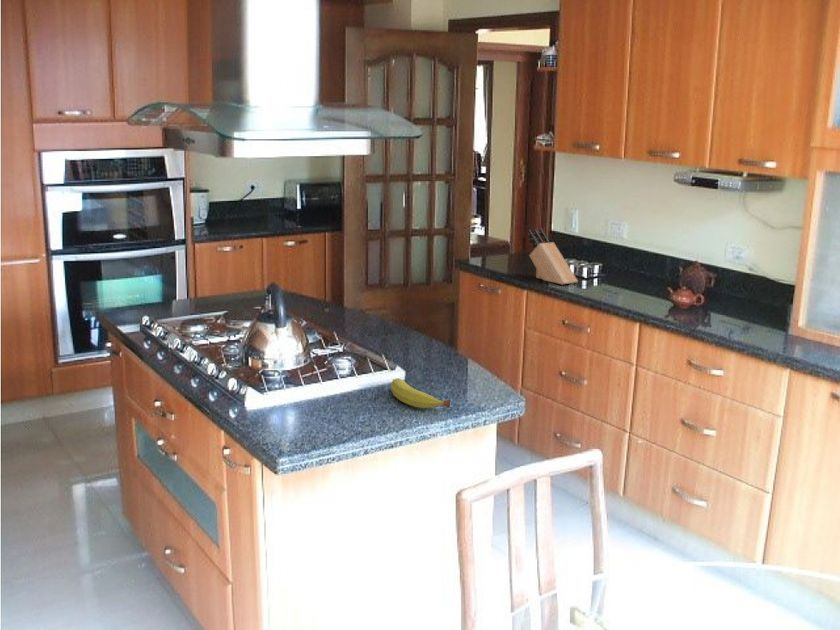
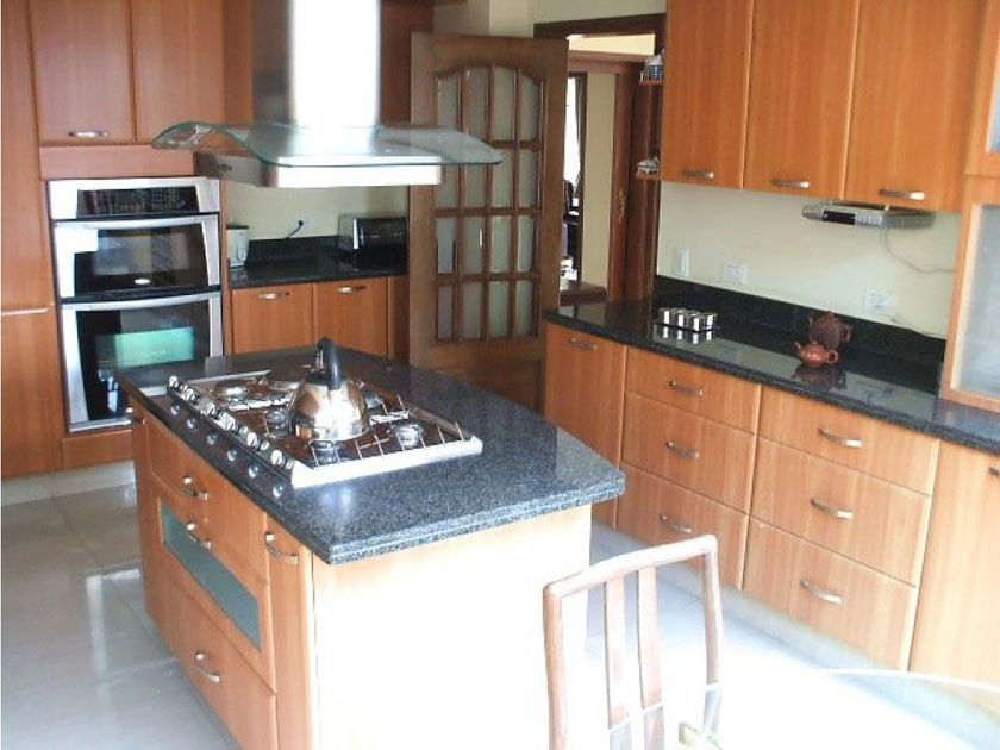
- fruit [390,377,451,409]
- knife block [527,228,579,285]
